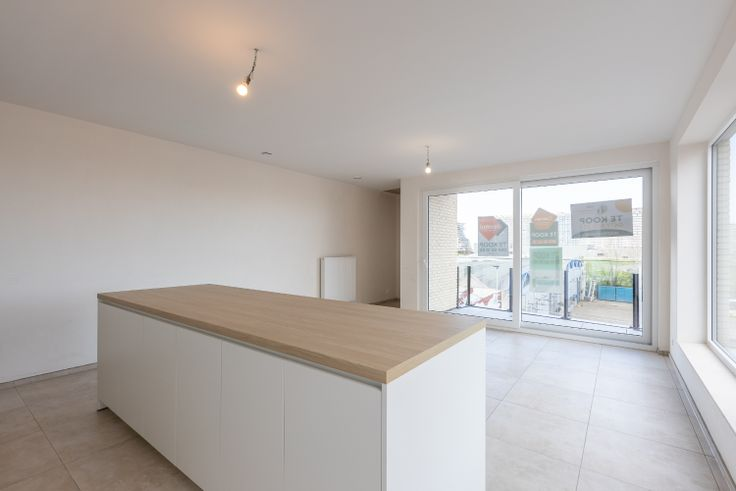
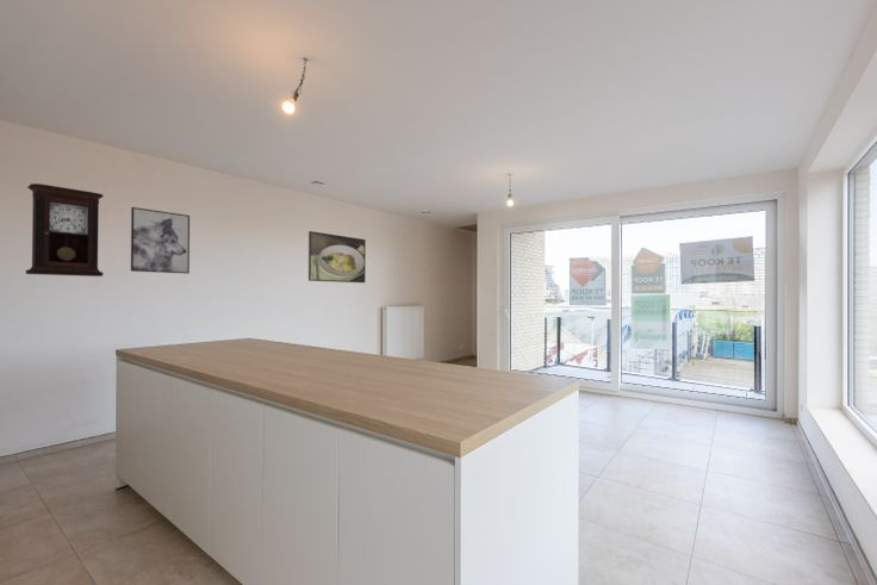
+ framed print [307,230,367,284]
+ wall art [130,206,191,275]
+ pendulum clock [25,182,105,278]
